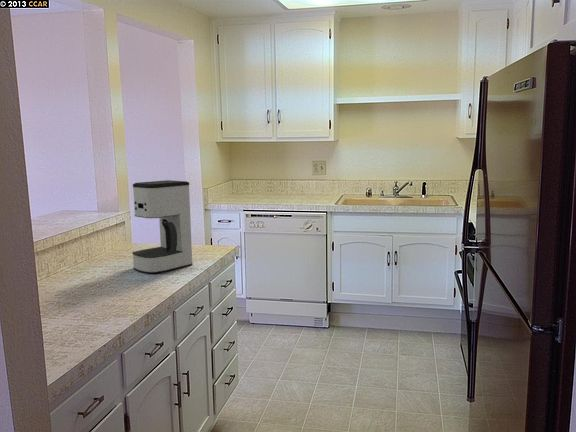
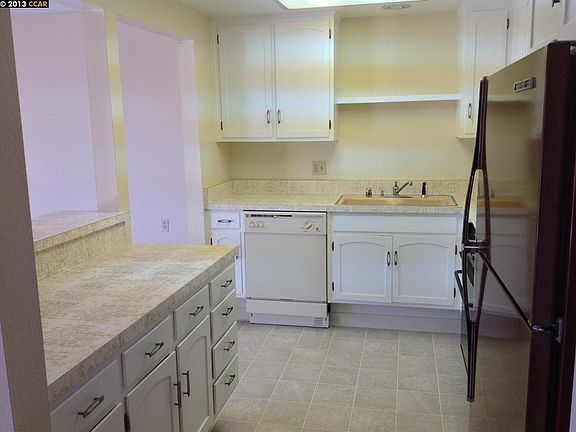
- coffee maker [131,179,194,274]
